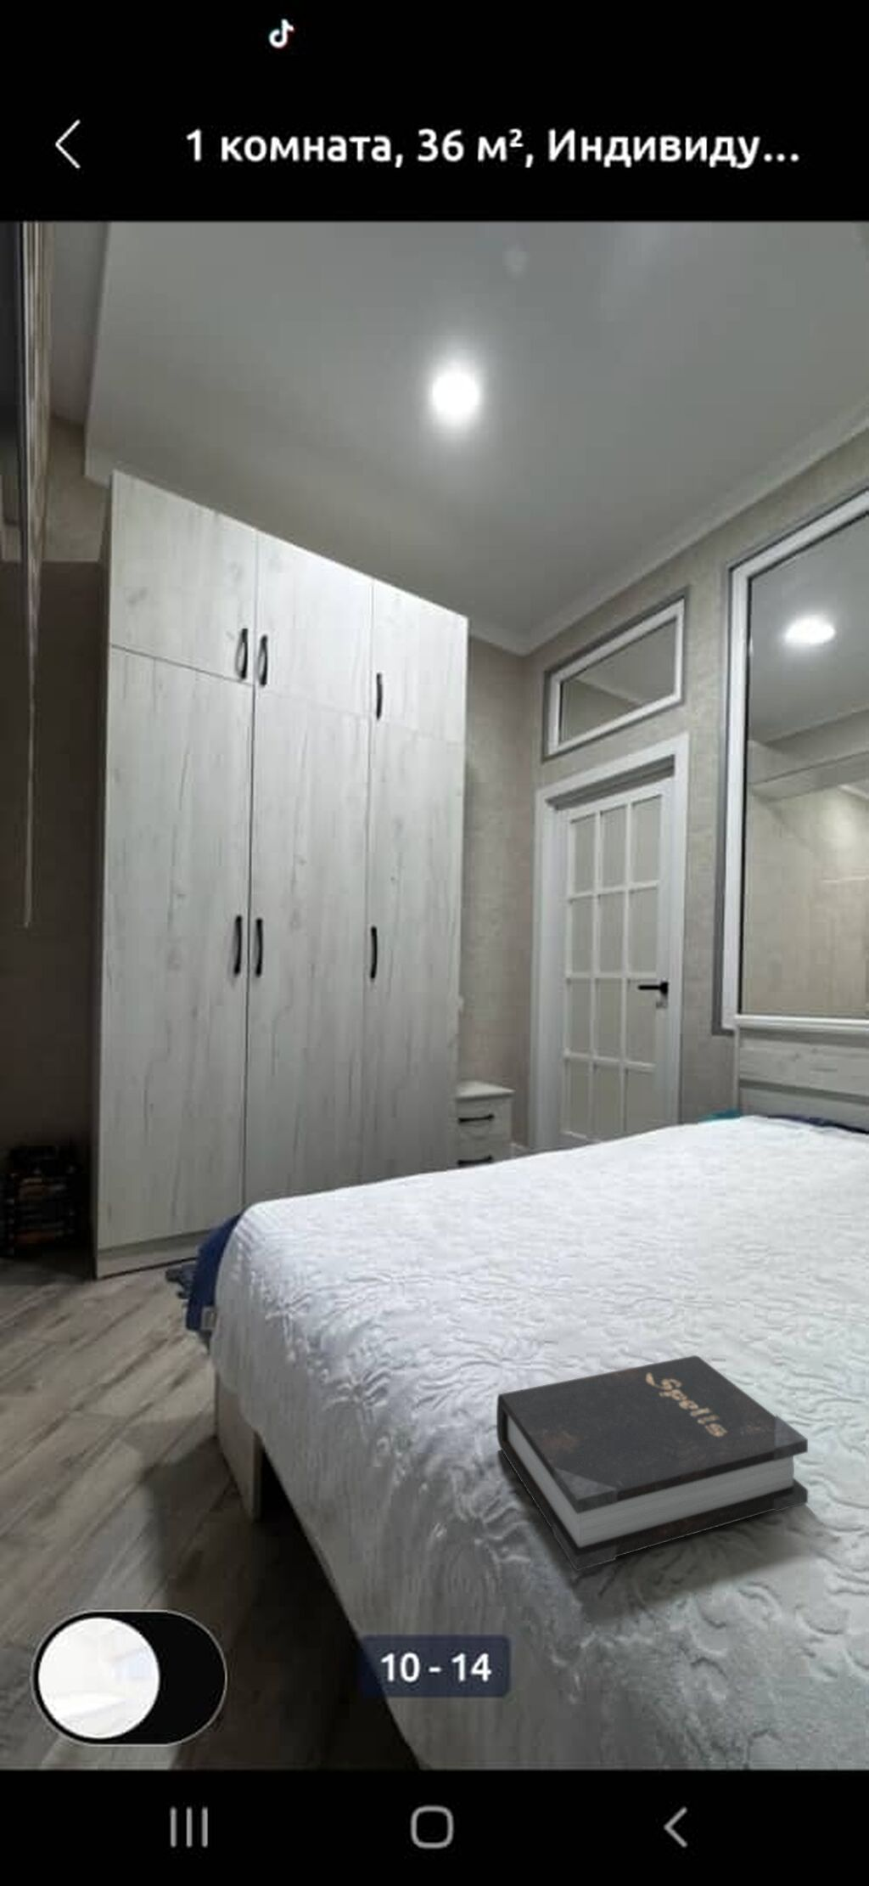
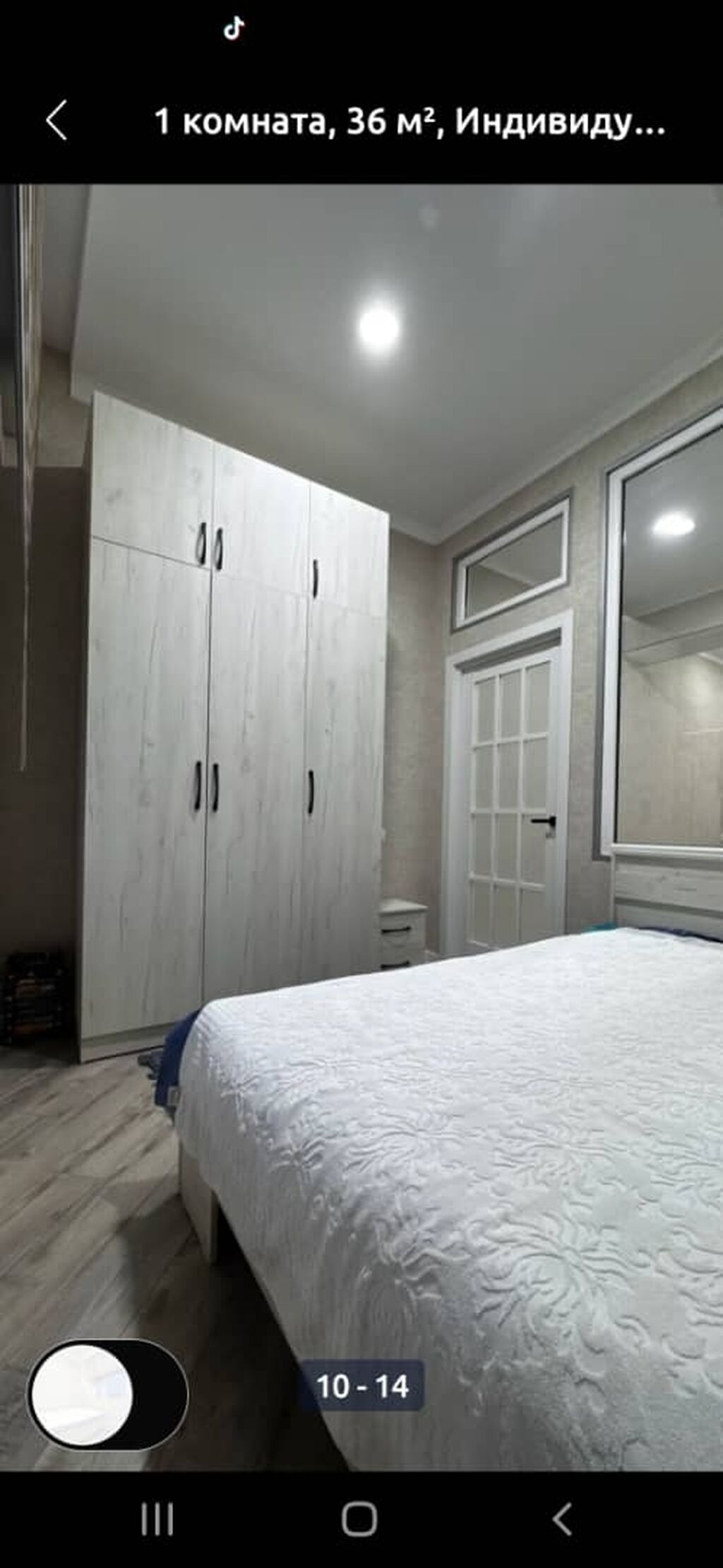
- hardback book [495,1354,809,1572]
